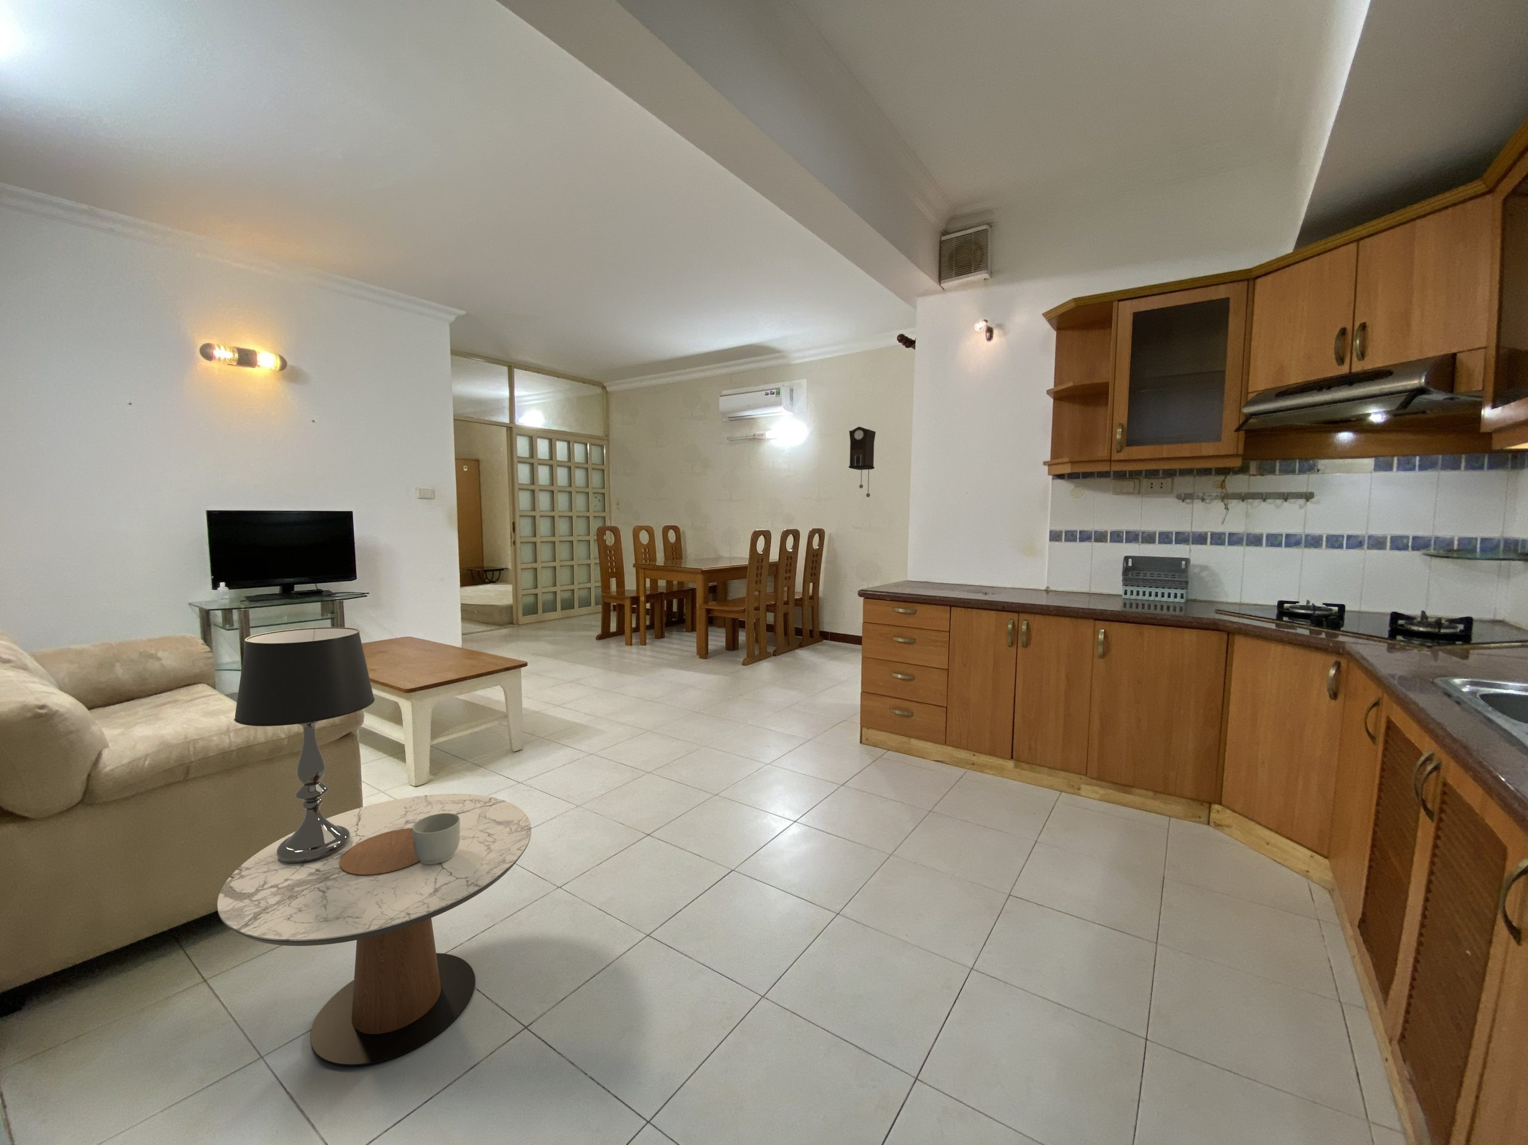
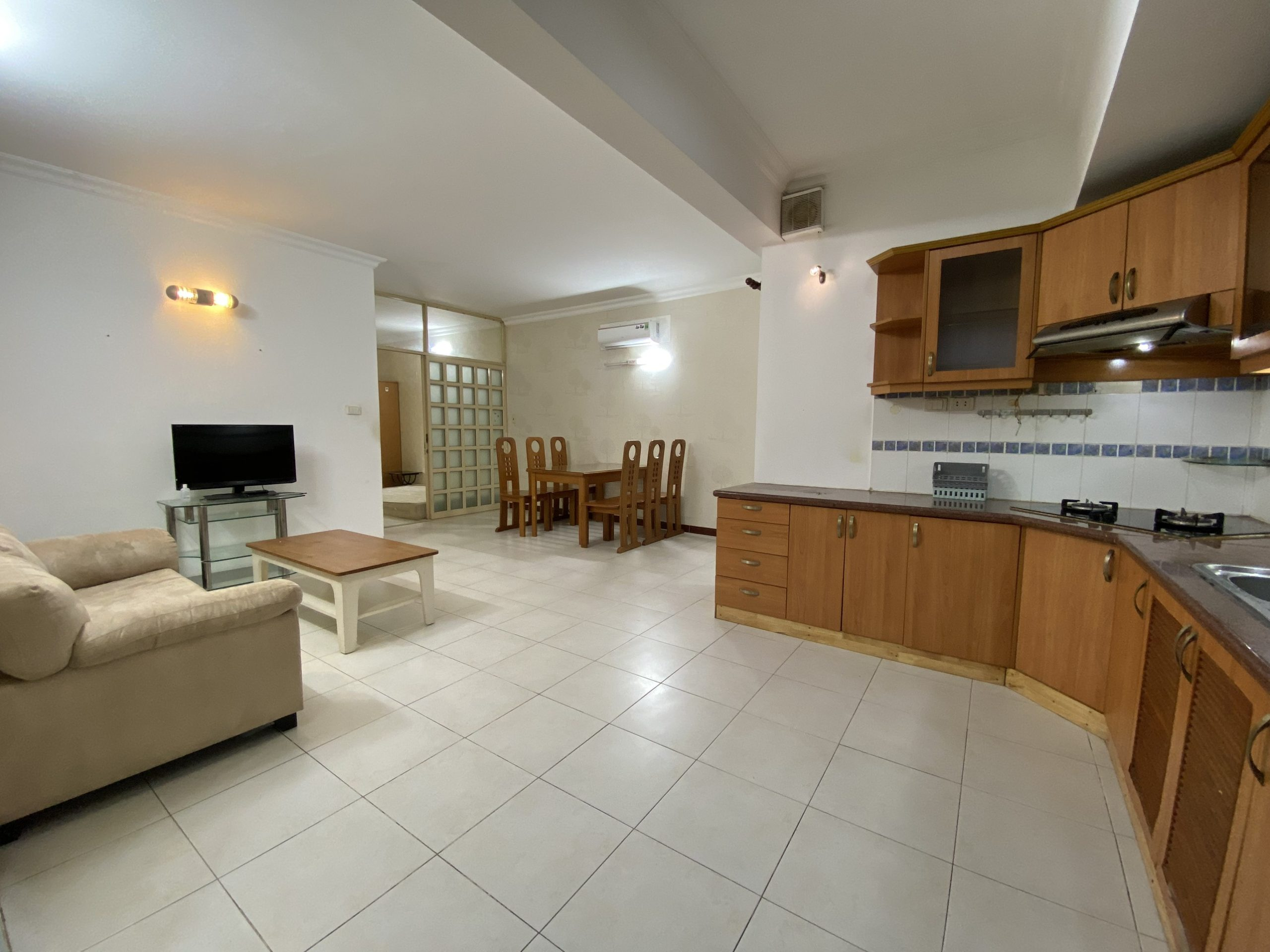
- mug [413,813,460,864]
- table lamp [233,627,375,862]
- pendulum clock [848,426,876,498]
- side table [217,793,532,1067]
